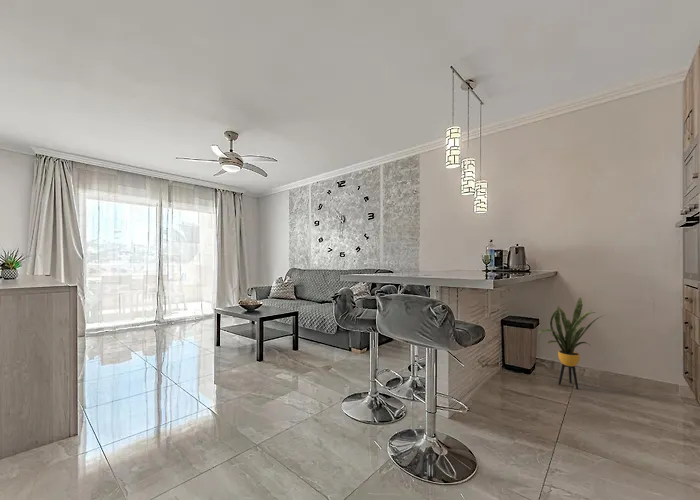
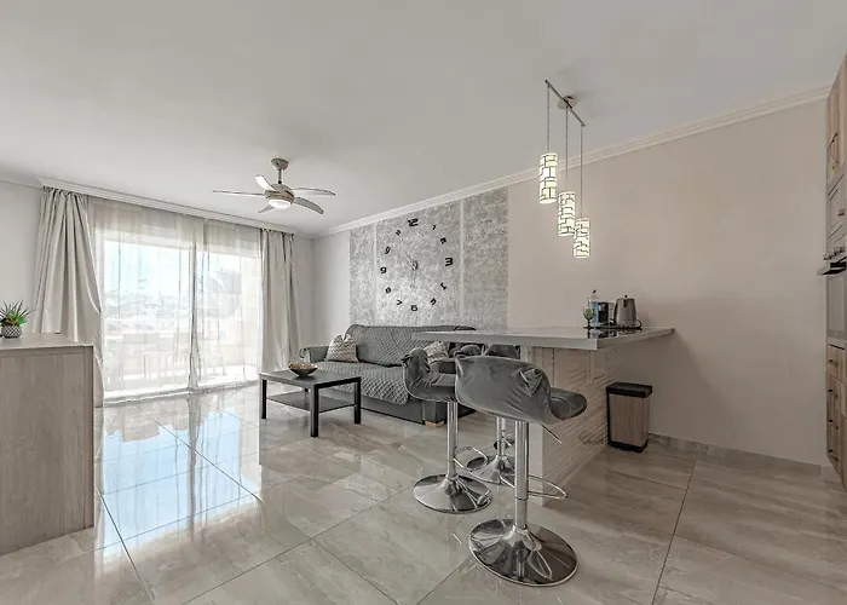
- house plant [538,297,605,390]
